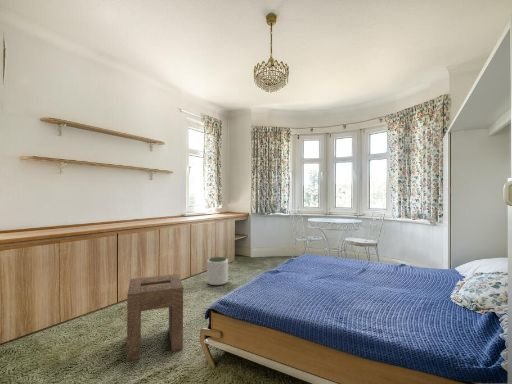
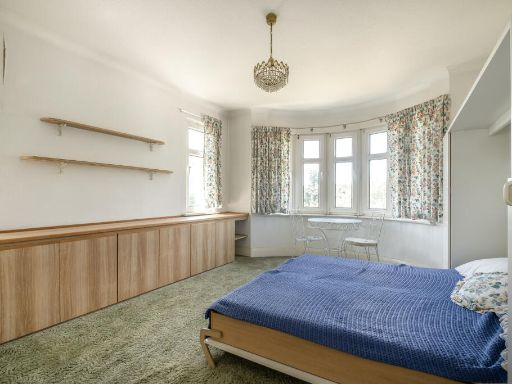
- plant pot [206,256,229,286]
- stool [126,273,184,362]
